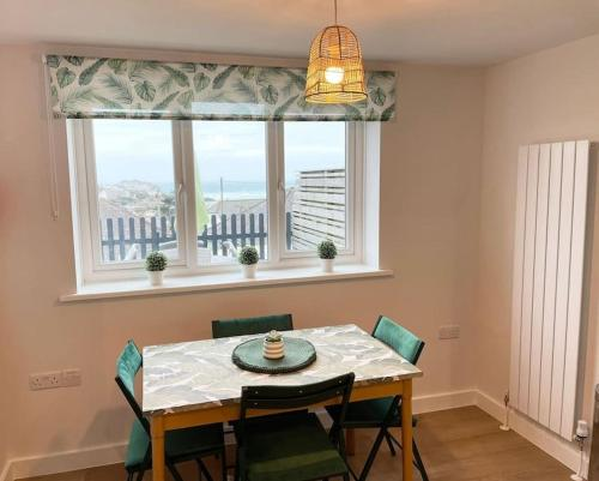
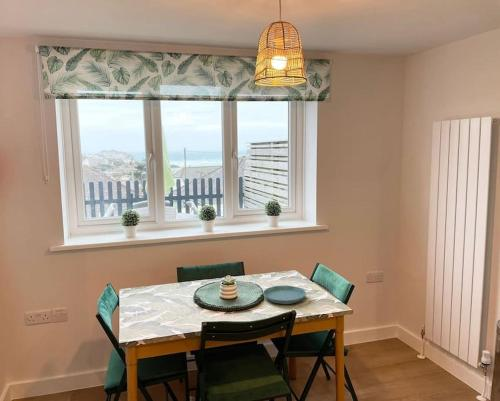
+ saucer [262,285,307,305]
